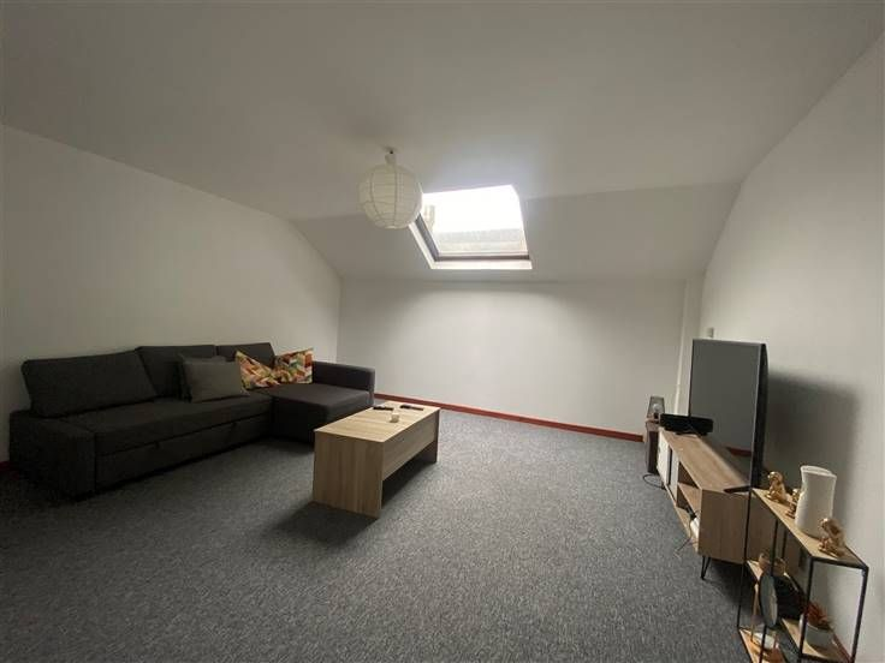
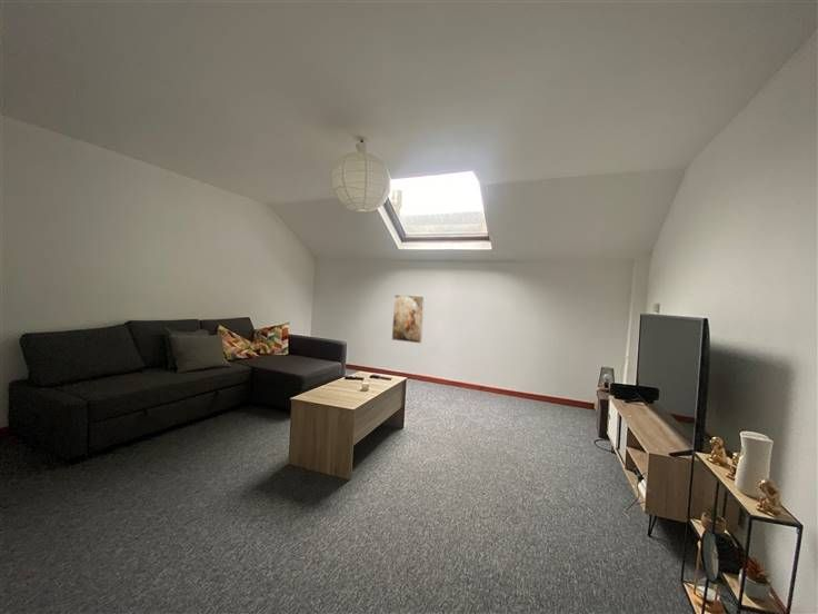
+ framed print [391,294,426,345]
